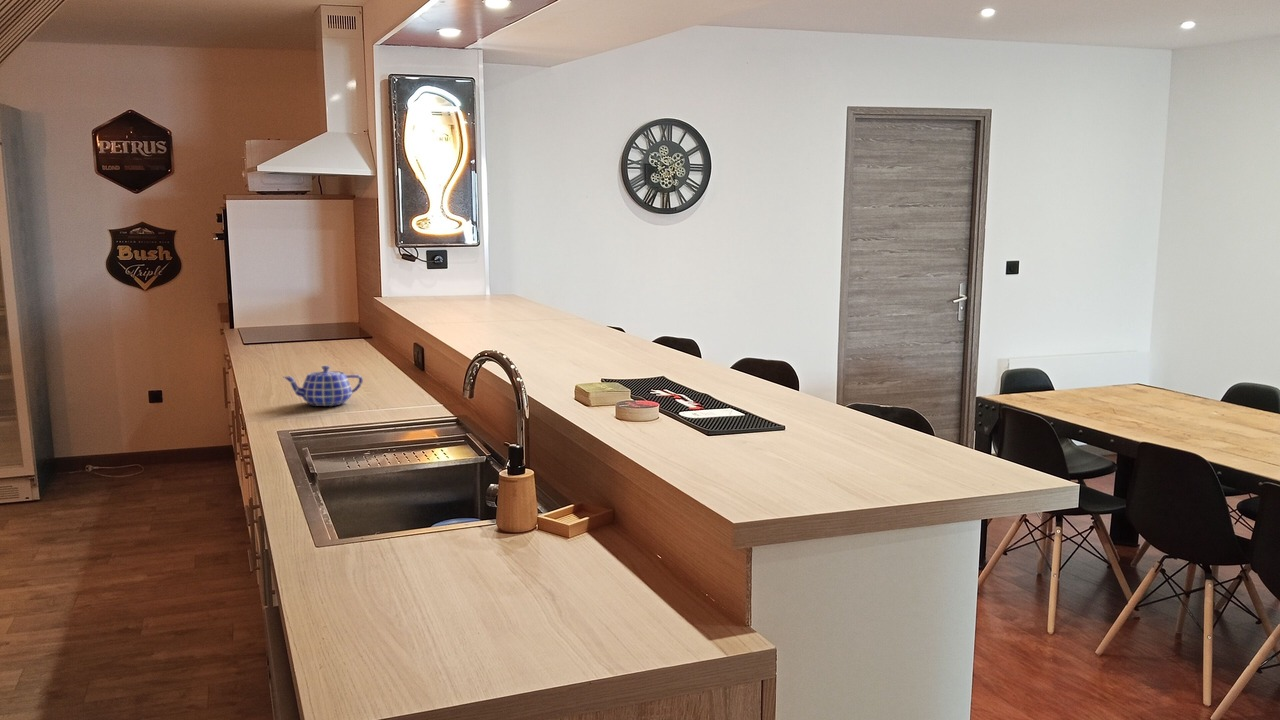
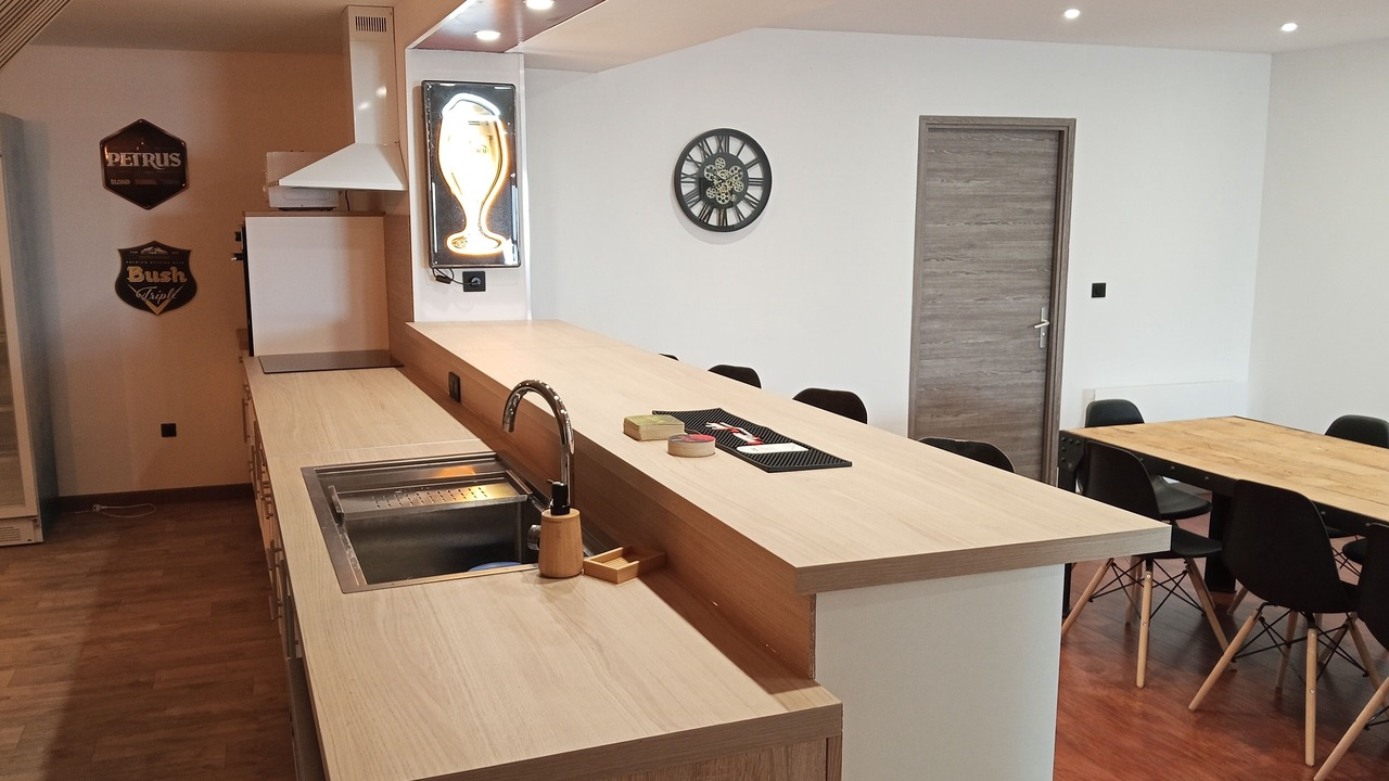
- teapot [283,365,364,407]
